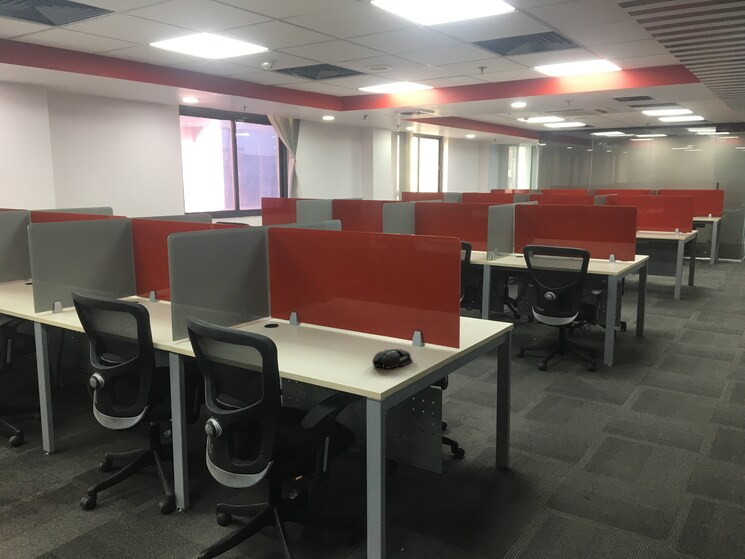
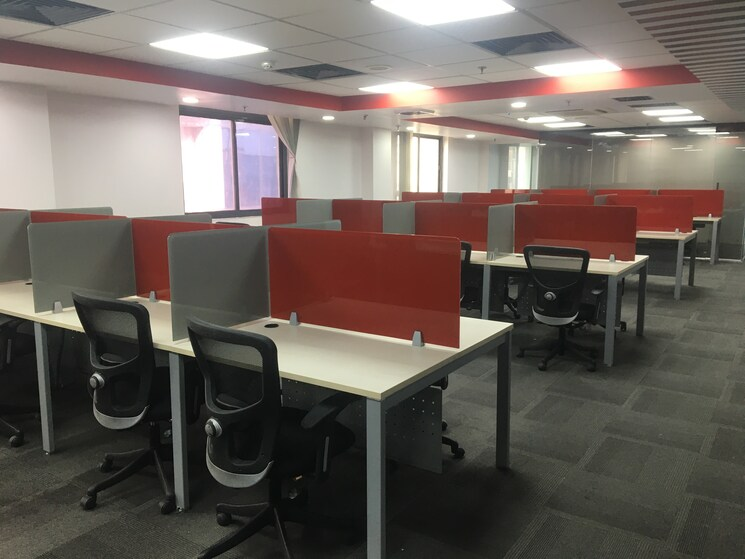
- mouse [371,348,414,370]
